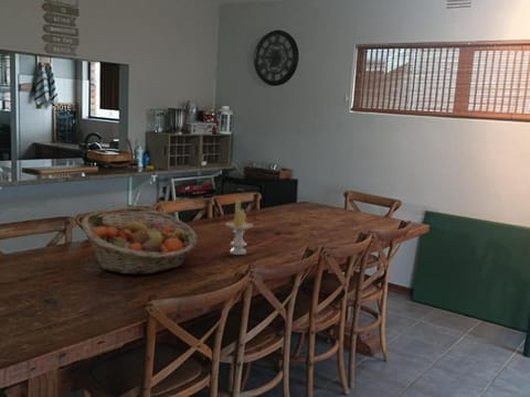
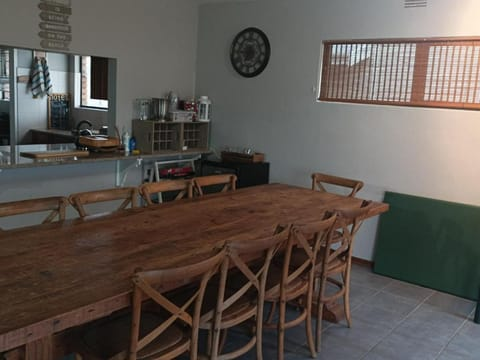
- candle [224,198,254,256]
- fruit basket [81,206,199,276]
